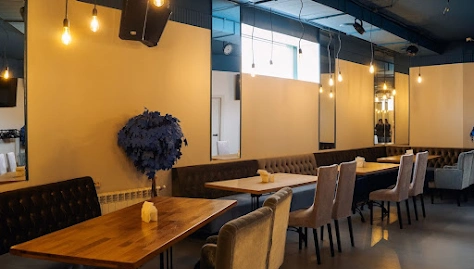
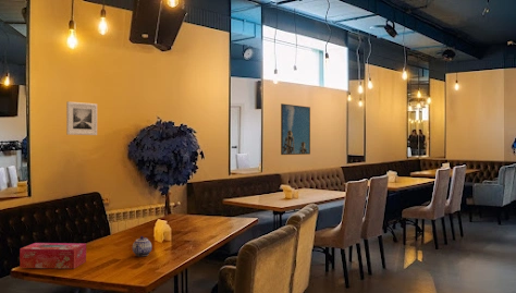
+ tissue box [19,242,87,270]
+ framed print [280,102,311,156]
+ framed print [65,101,98,136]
+ teapot [132,235,152,257]
